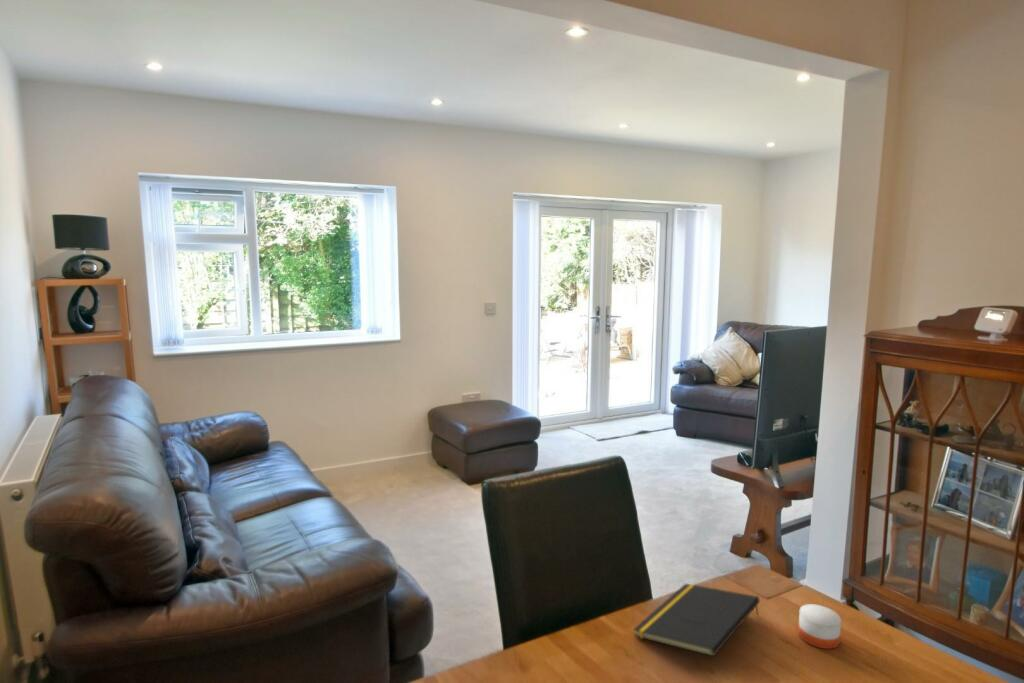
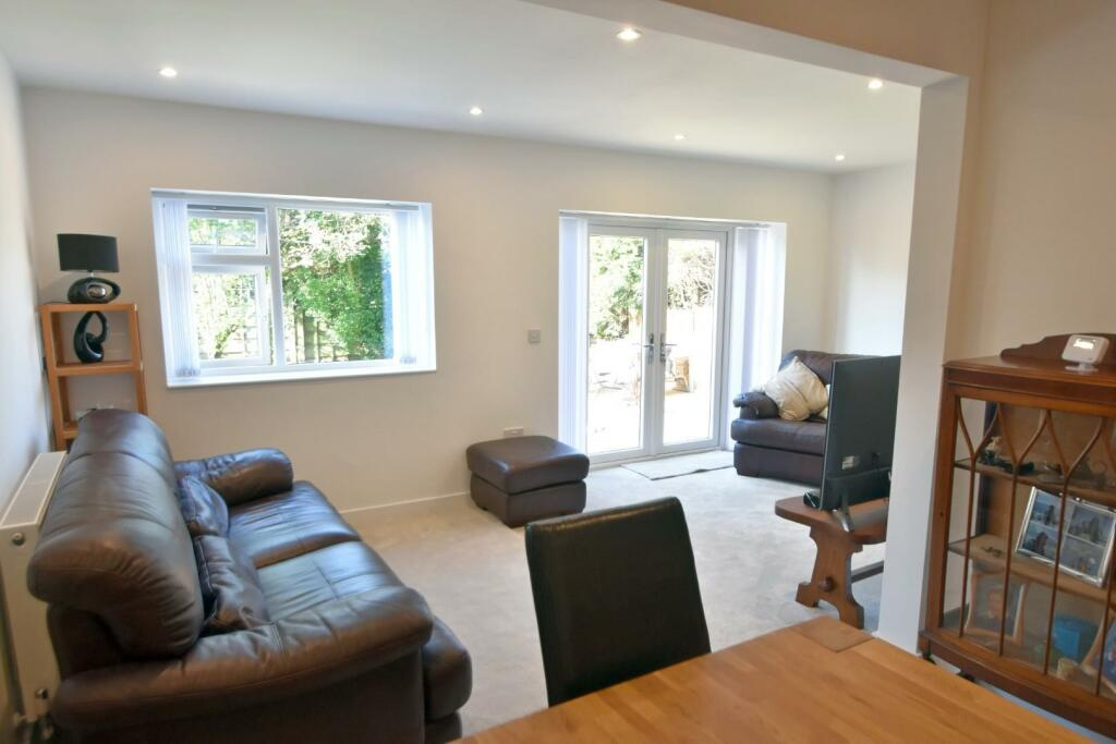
- notepad [632,583,761,657]
- candle [797,596,842,650]
